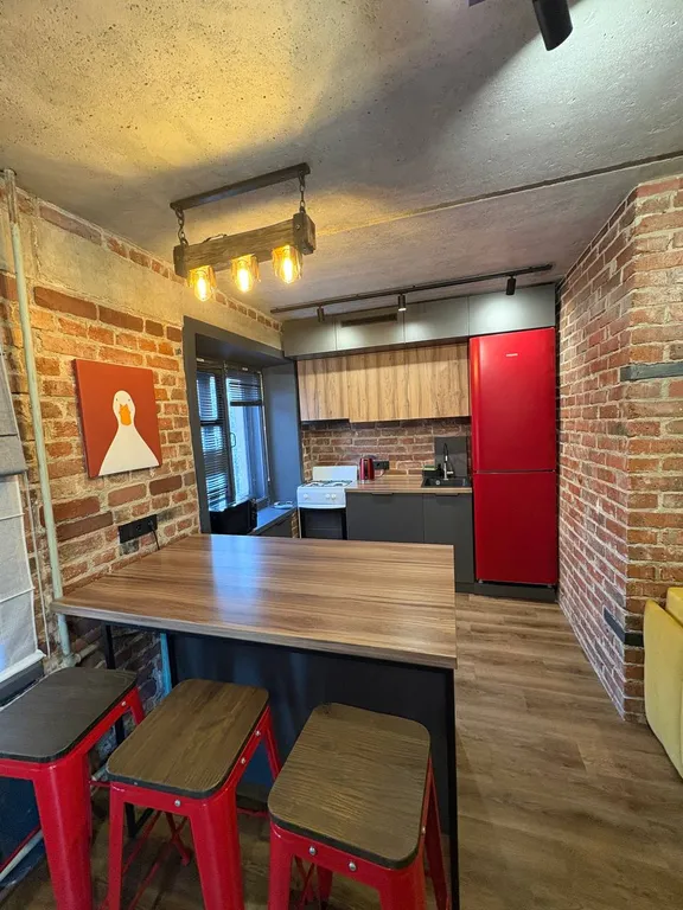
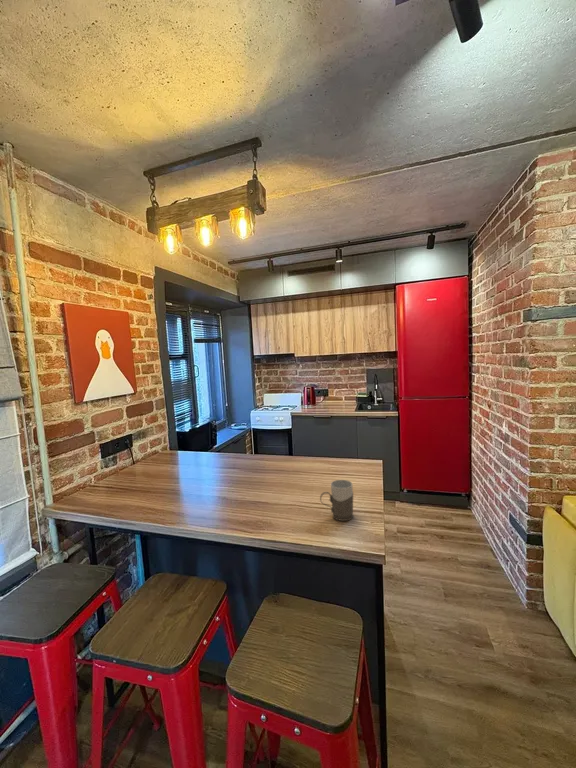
+ mug [319,479,354,522]
